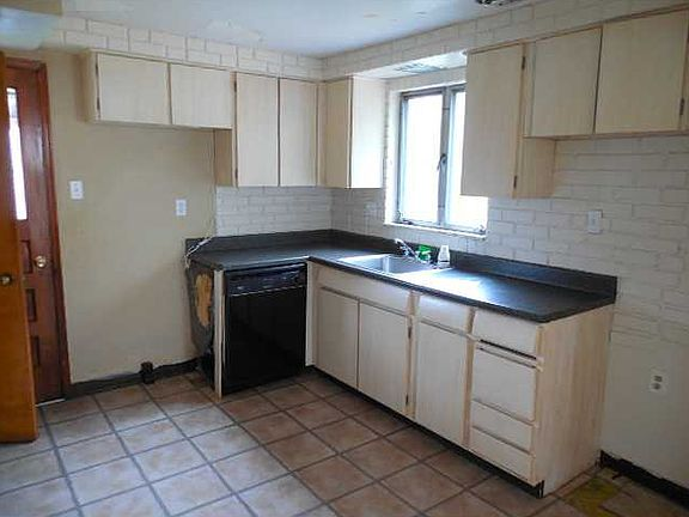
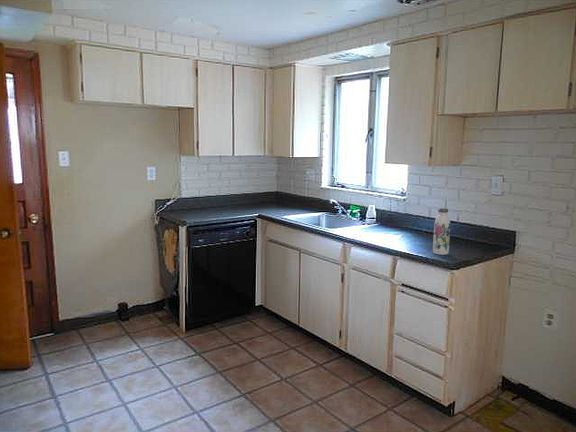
+ water bottle [432,207,451,256]
